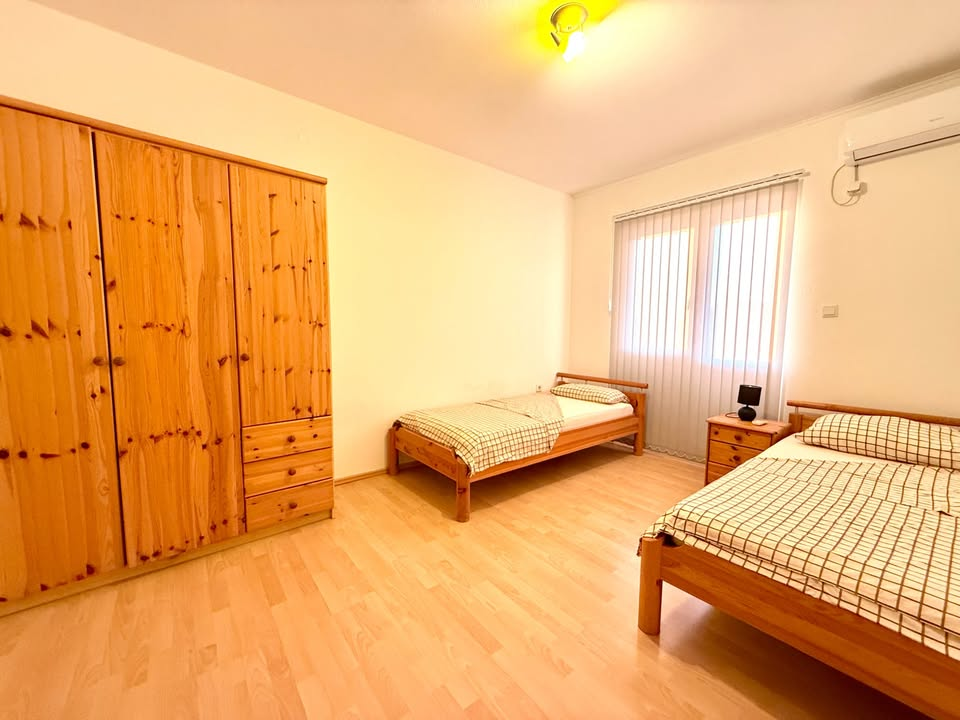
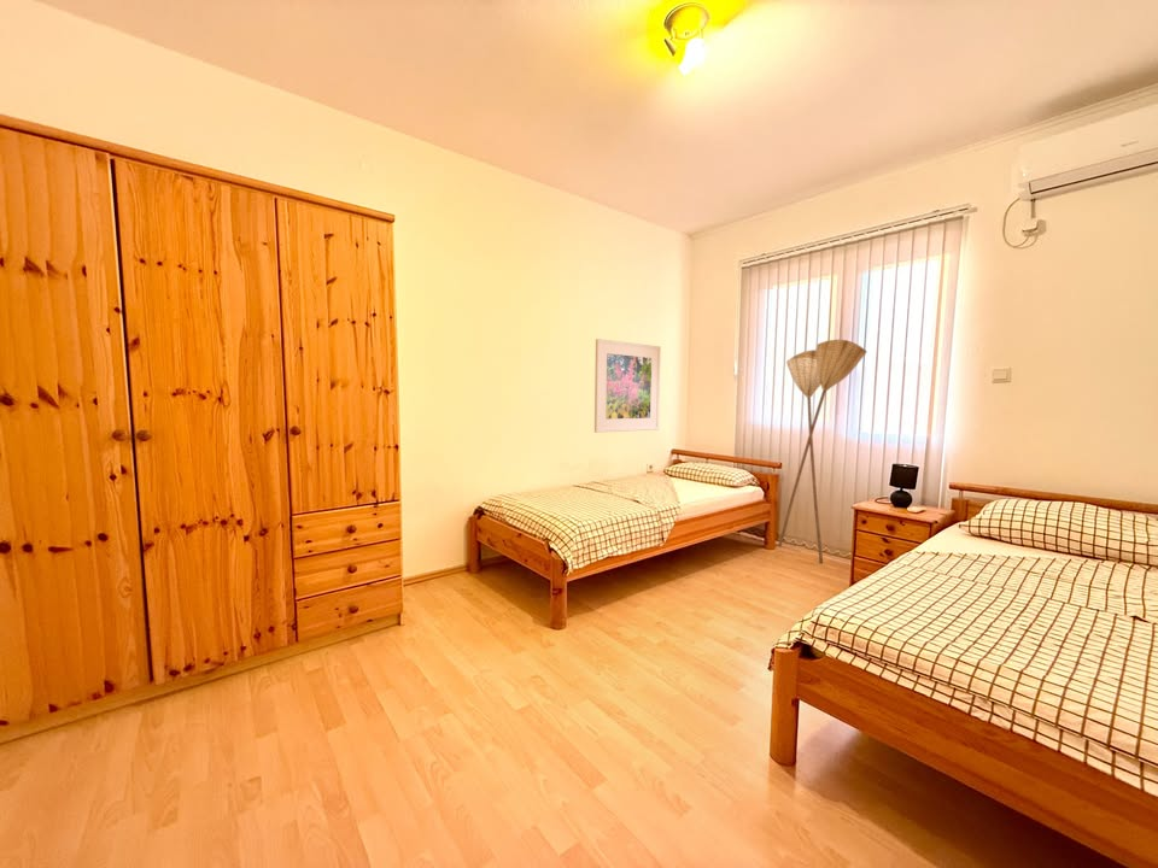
+ floor lamp [777,339,867,564]
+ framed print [593,338,662,434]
